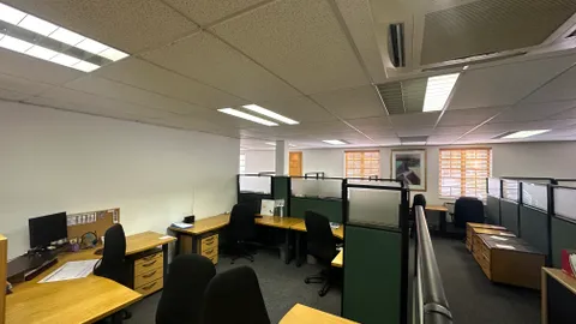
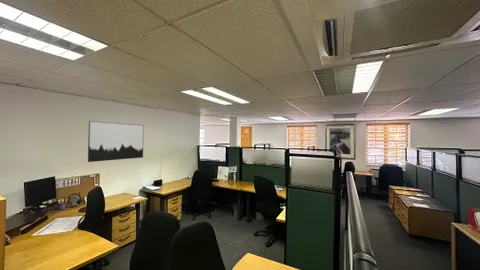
+ wall art [87,120,145,163]
